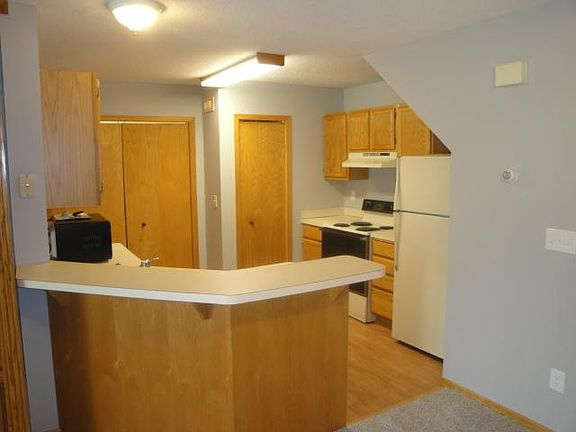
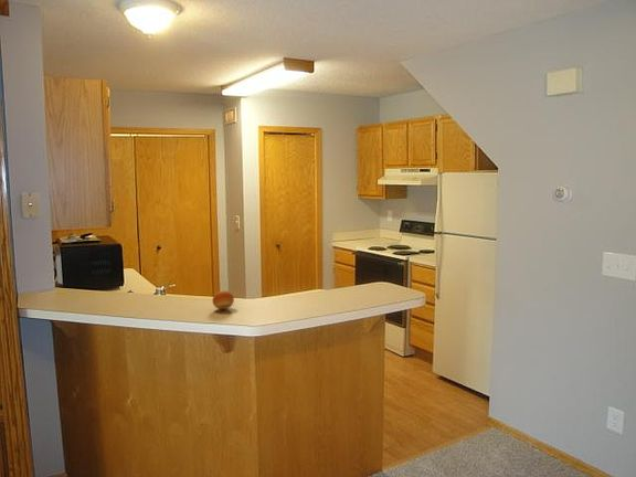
+ fruit [211,289,235,310]
